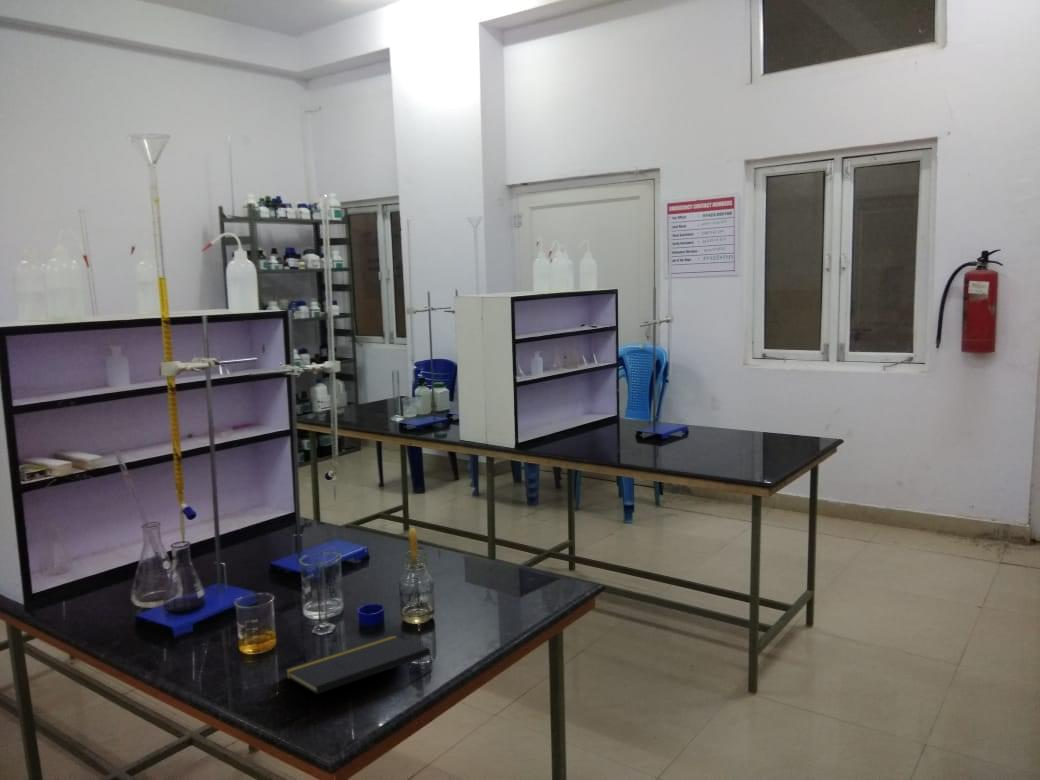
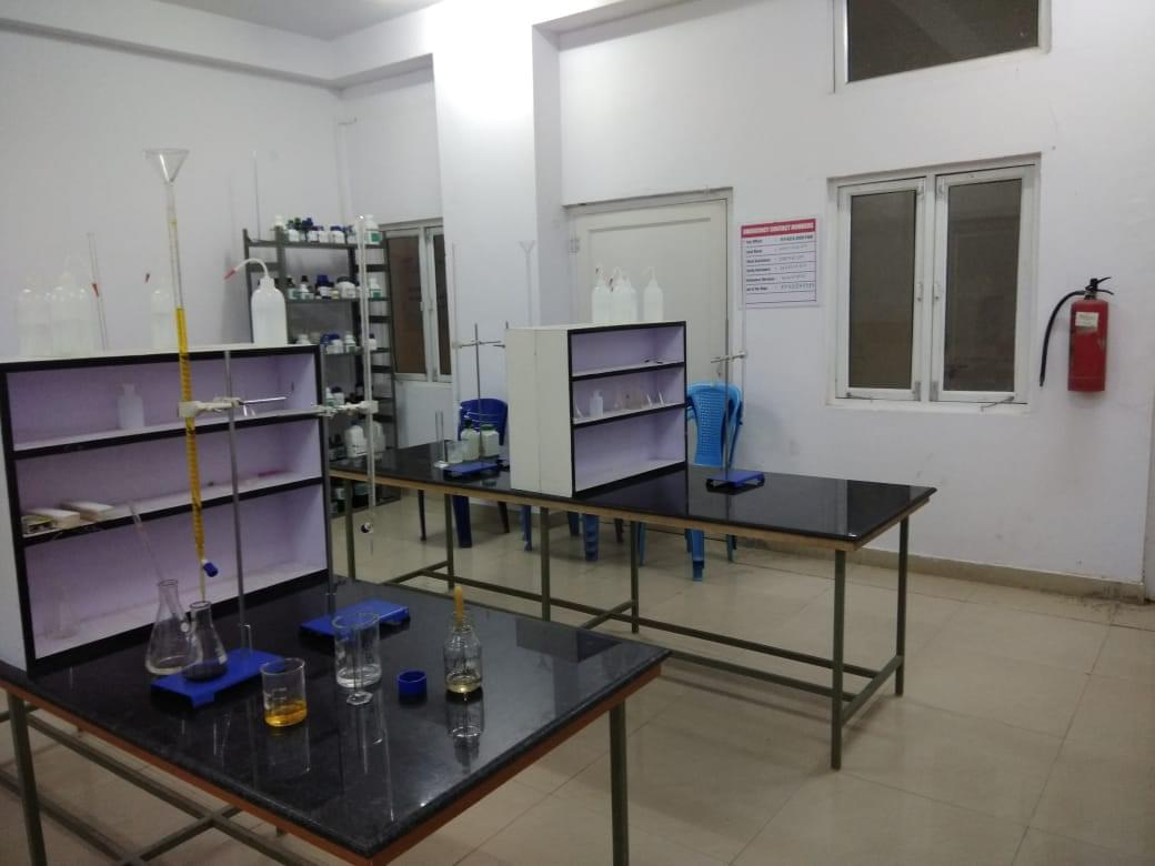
- notepad [284,635,434,695]
